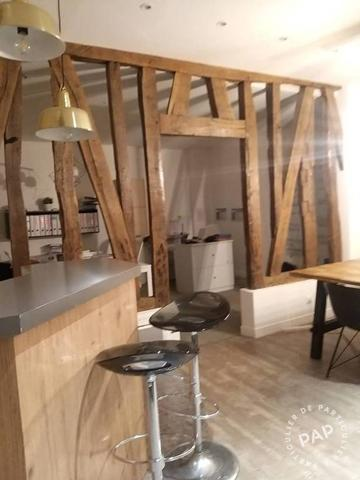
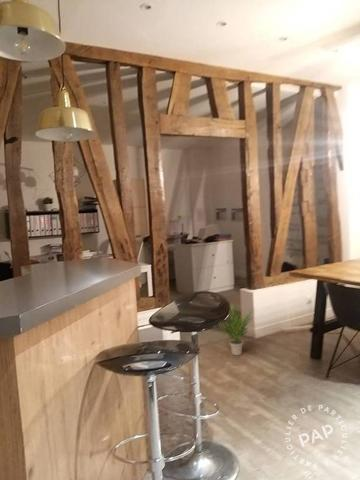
+ potted plant [216,302,256,356]
